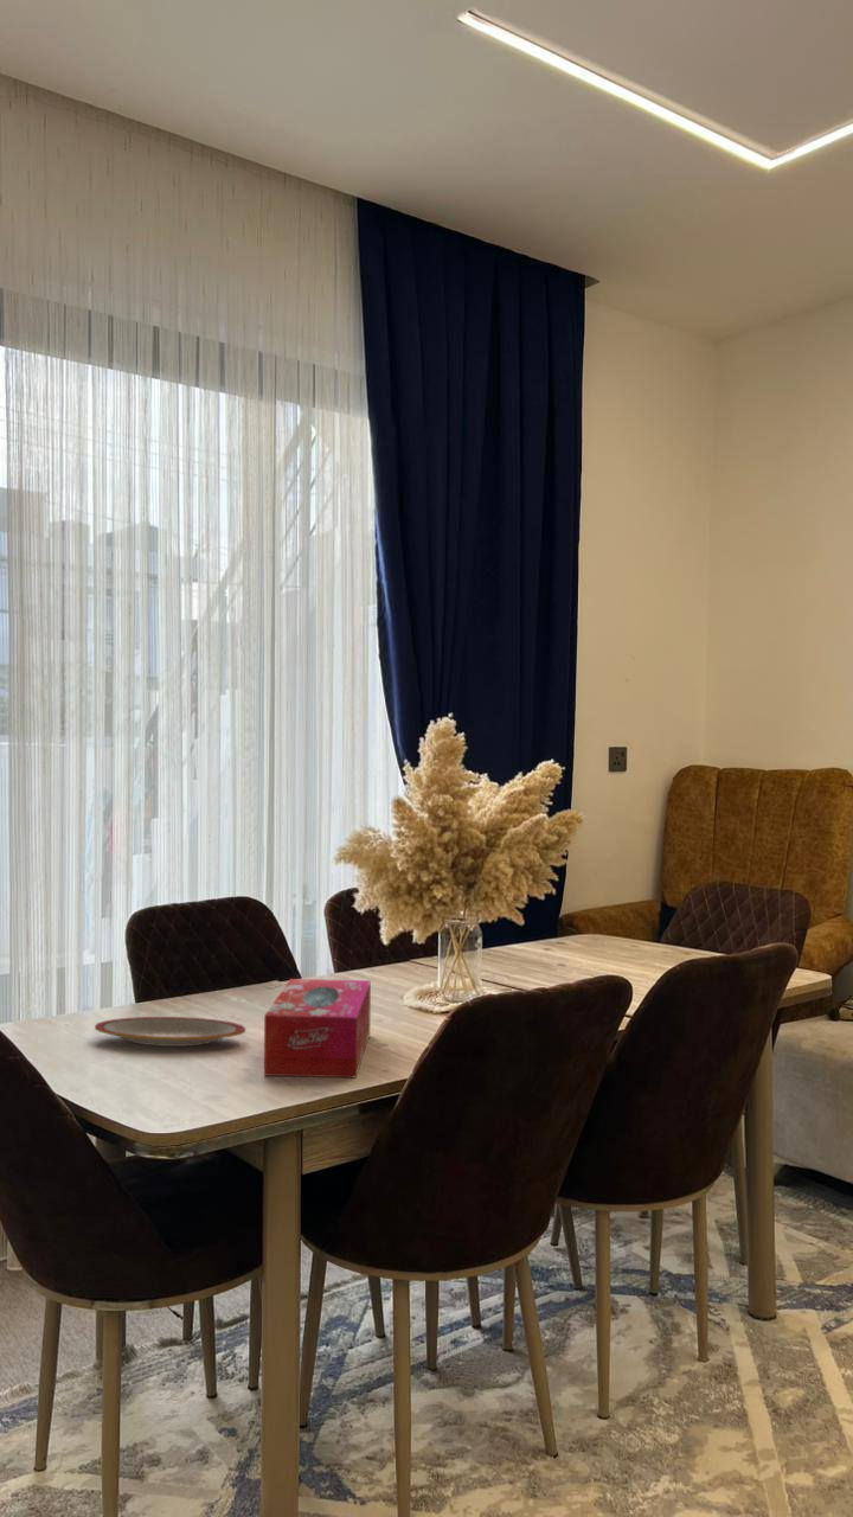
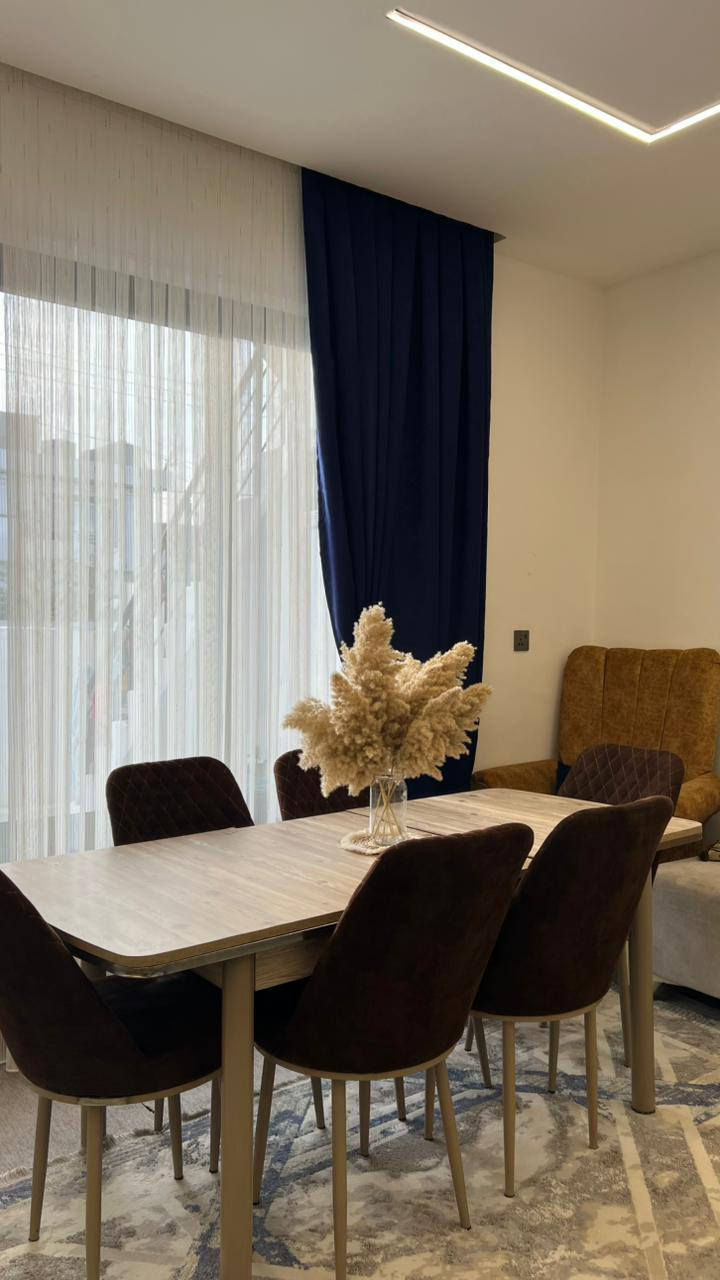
- plate [94,1016,246,1048]
- tissue box [263,978,372,1078]
